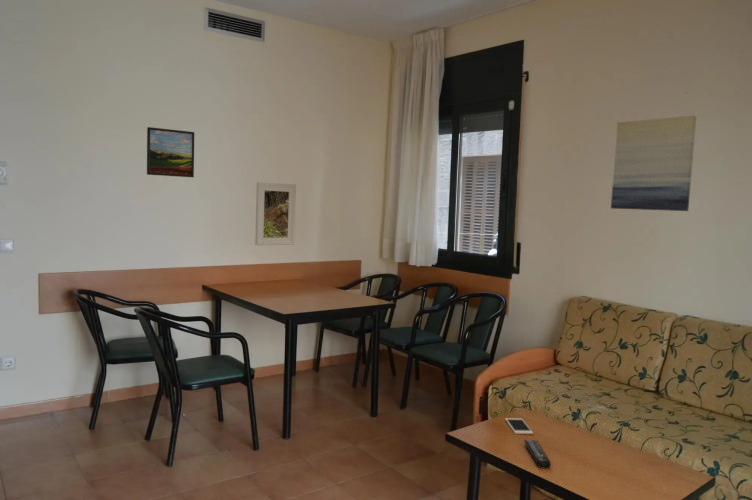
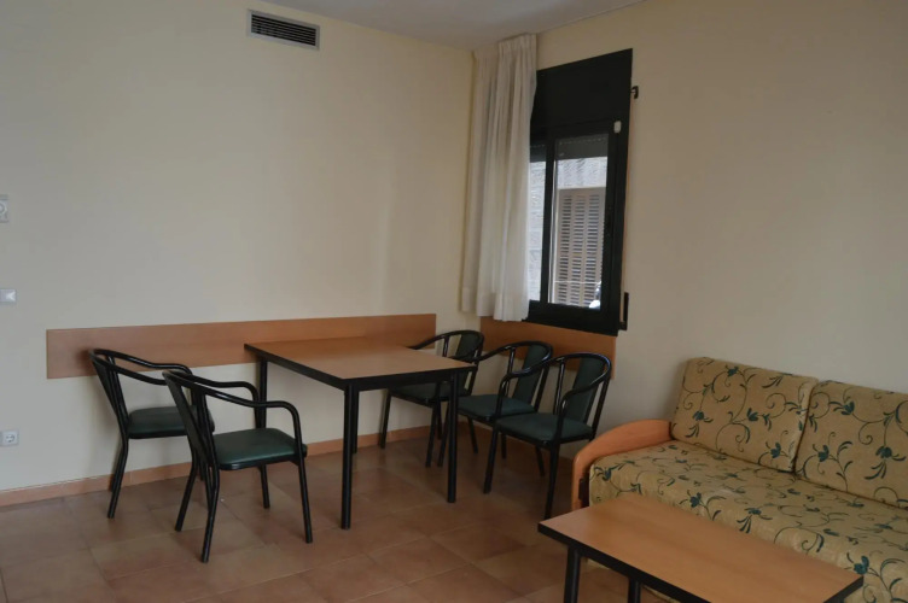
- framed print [146,126,195,178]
- wall art [610,115,697,212]
- remote control [523,439,552,470]
- cell phone [504,417,534,435]
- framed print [254,181,297,246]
